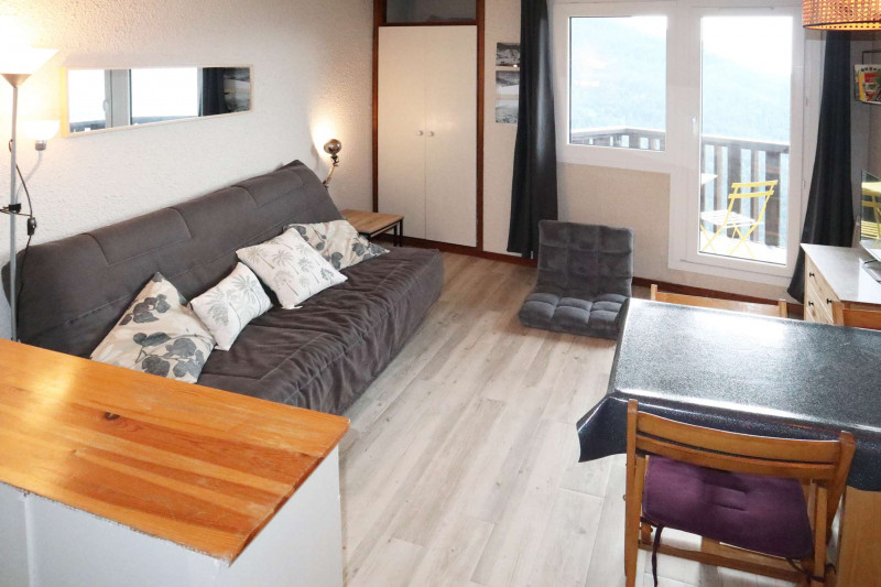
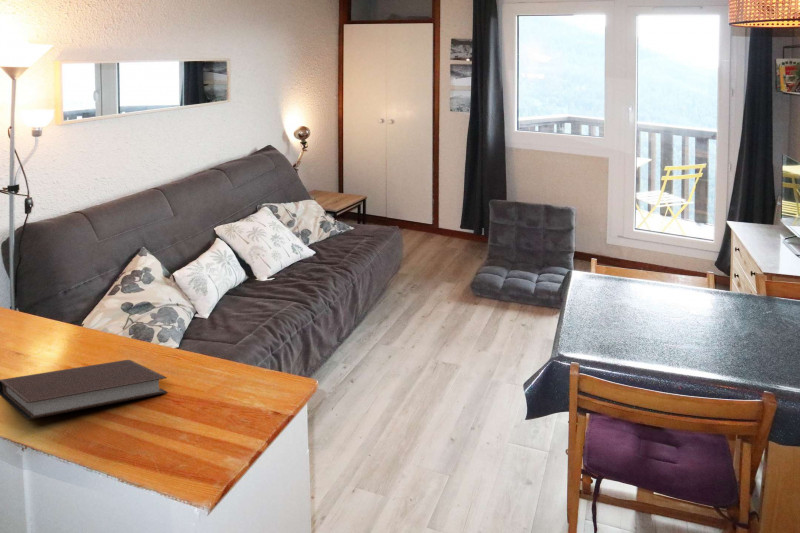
+ notebook [0,359,169,421]
